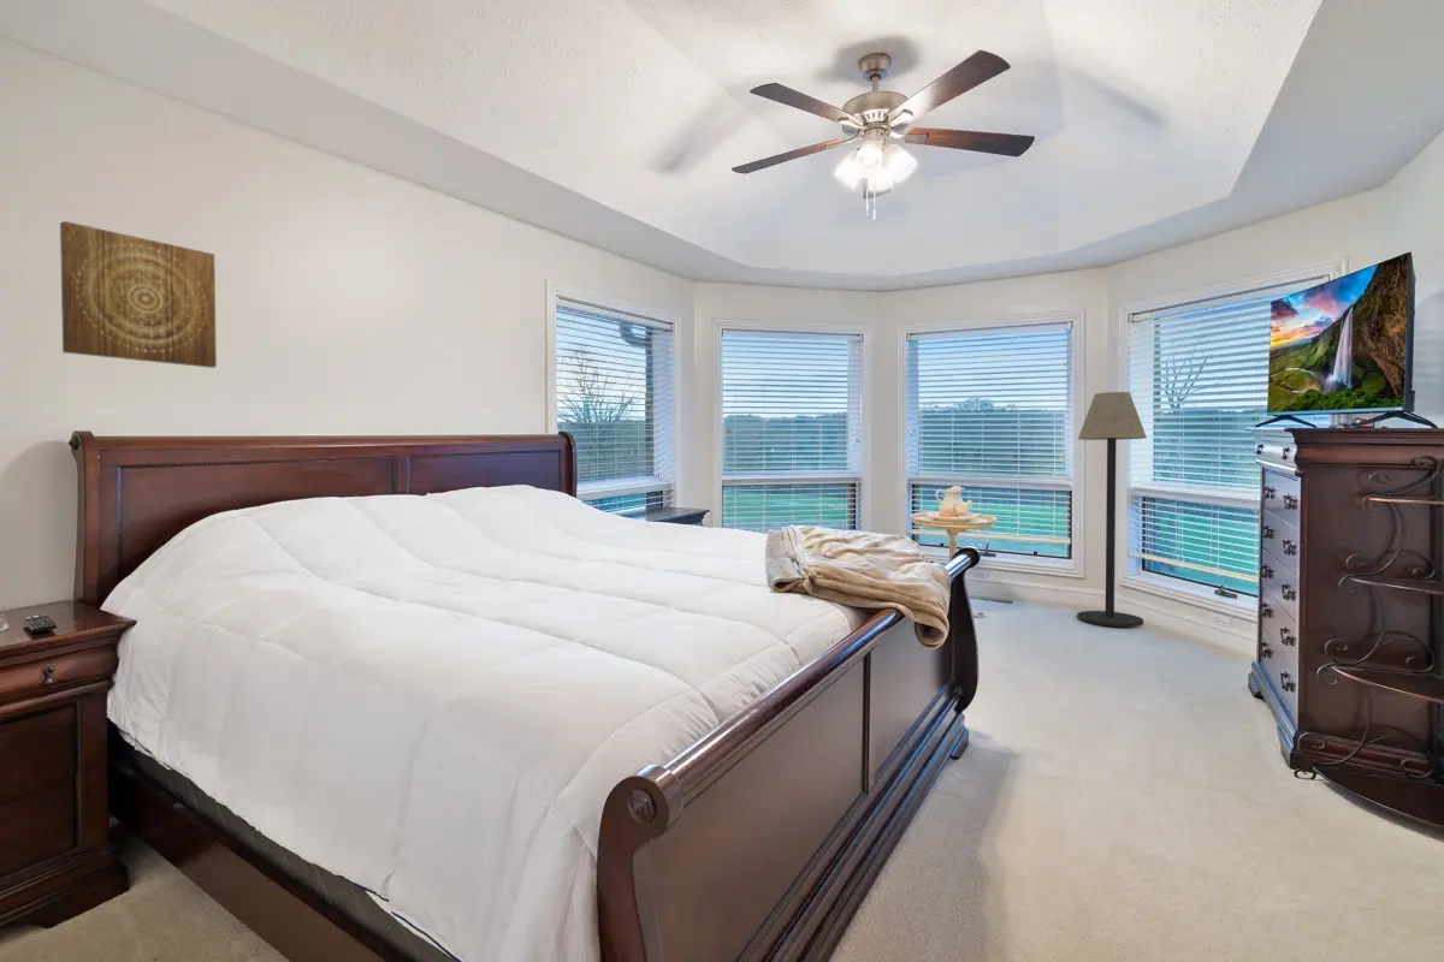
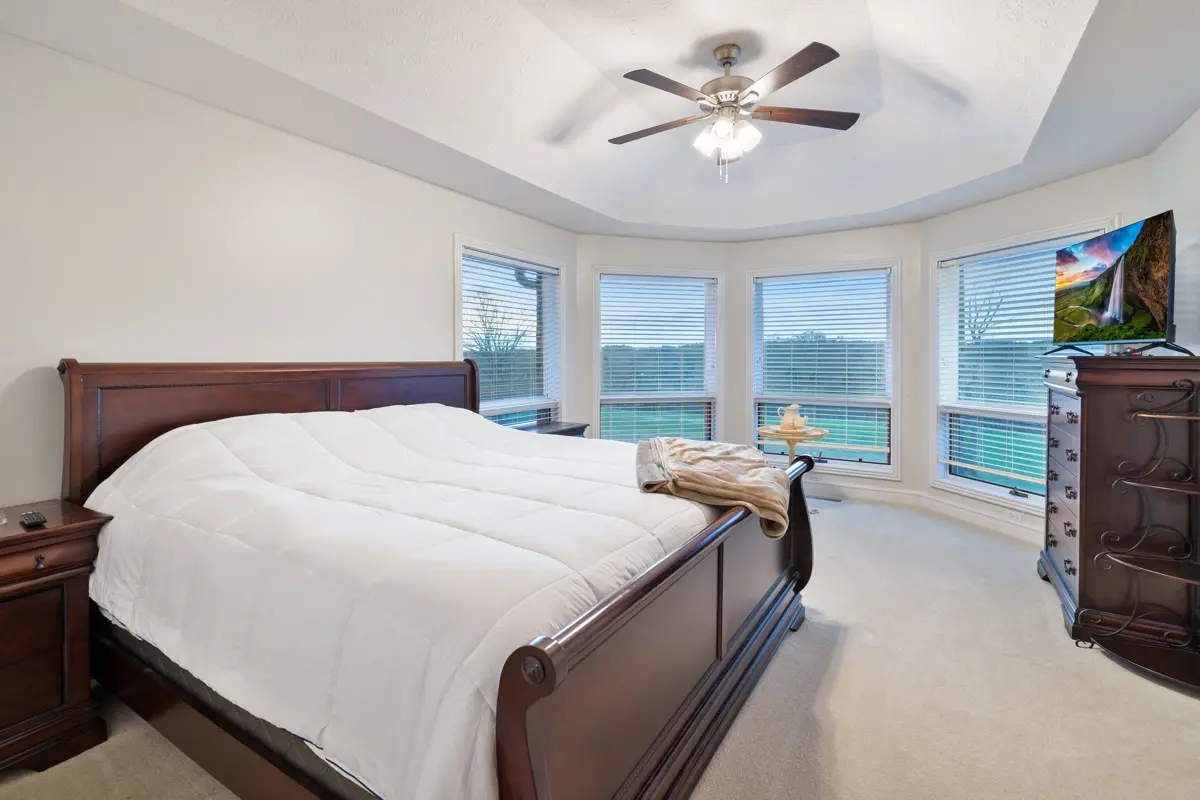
- floor lamp [1076,391,1148,628]
- wall art [59,220,218,369]
